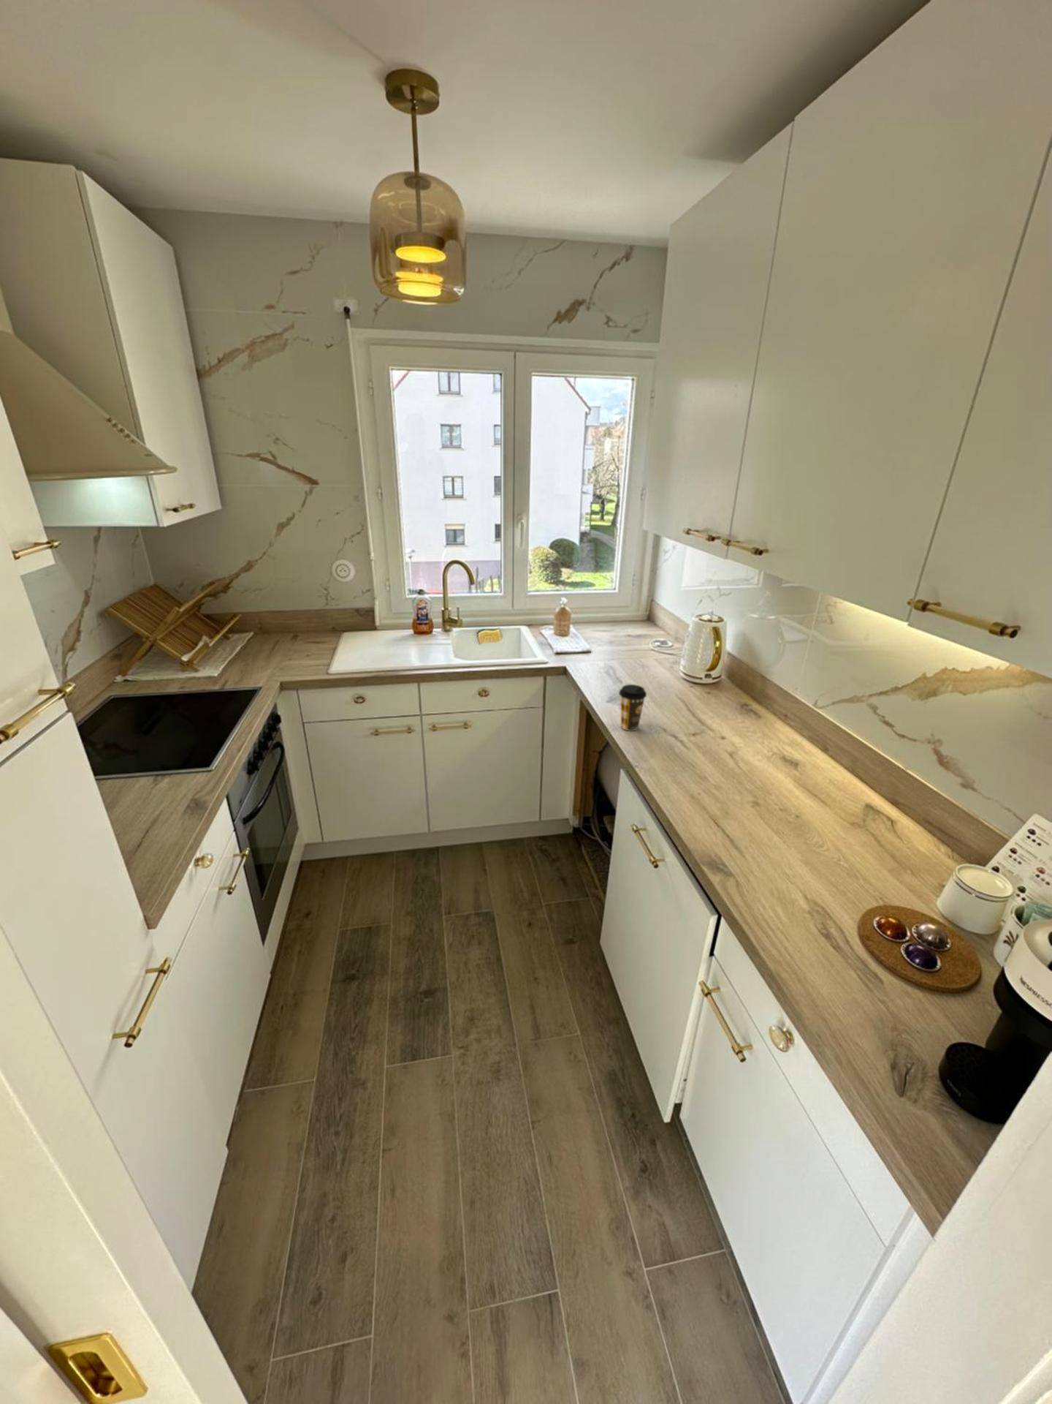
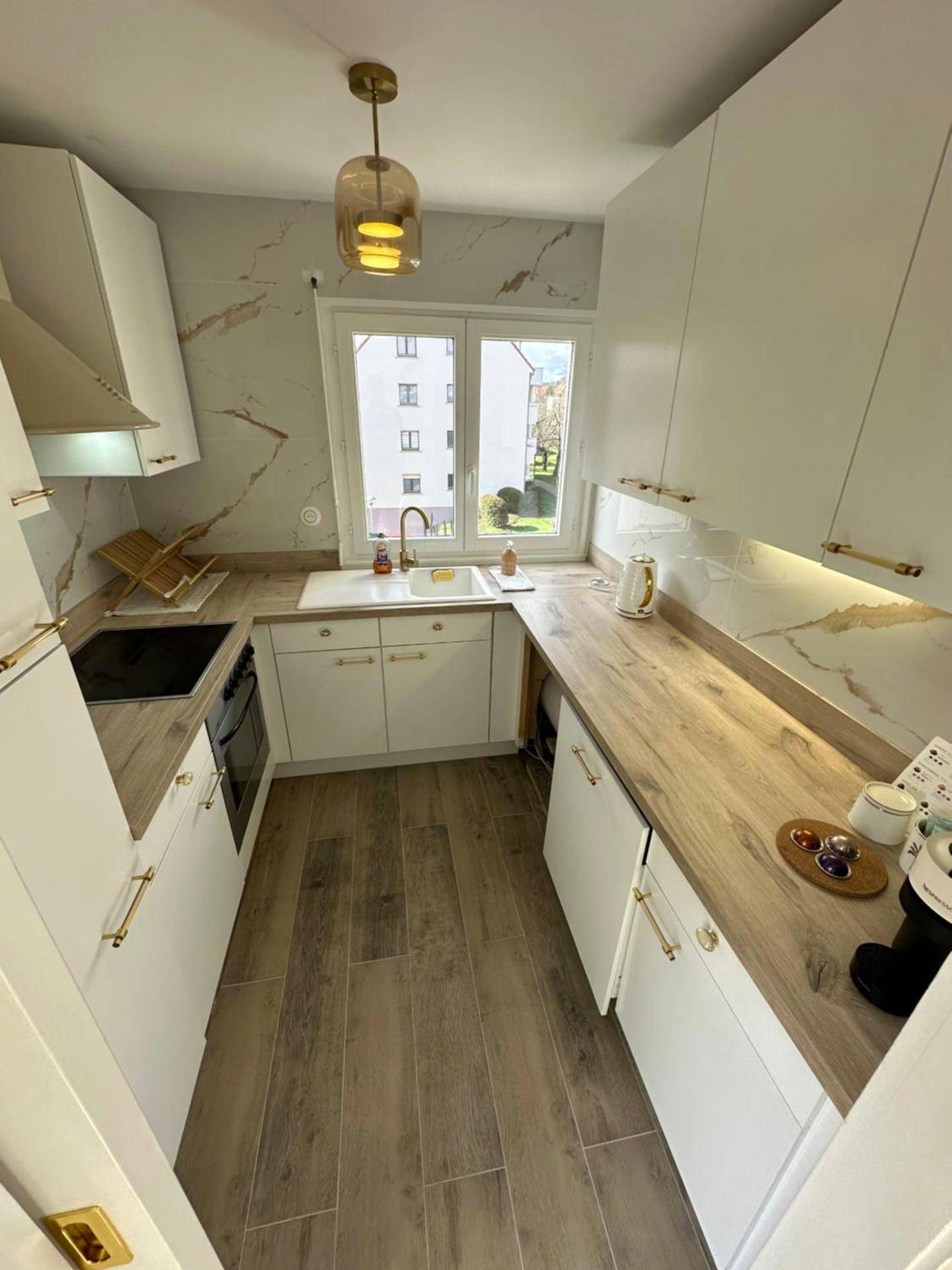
- coffee cup [618,683,648,731]
